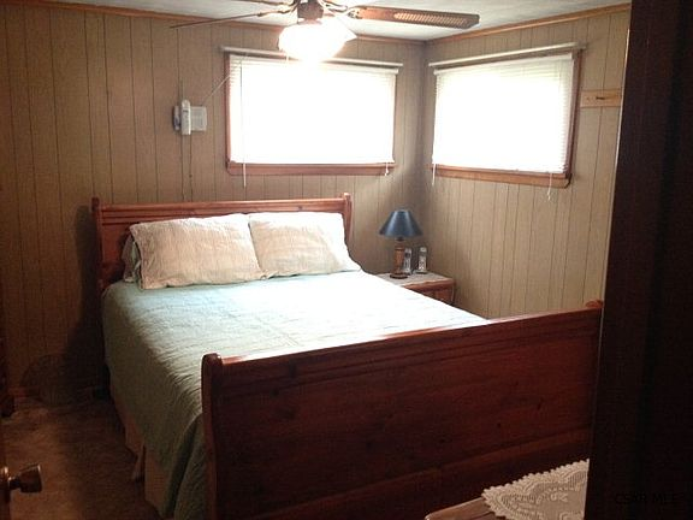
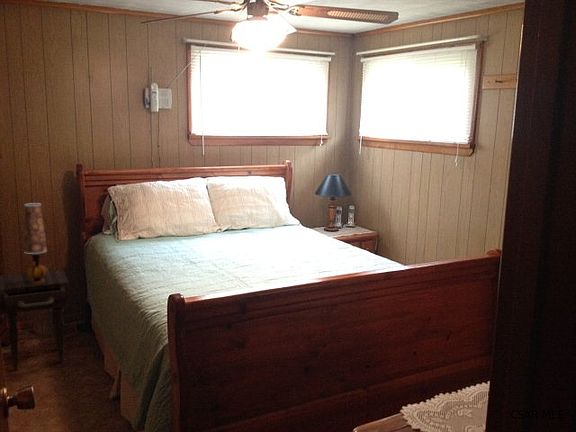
+ table lamp [23,202,49,284]
+ nightstand [0,269,71,371]
